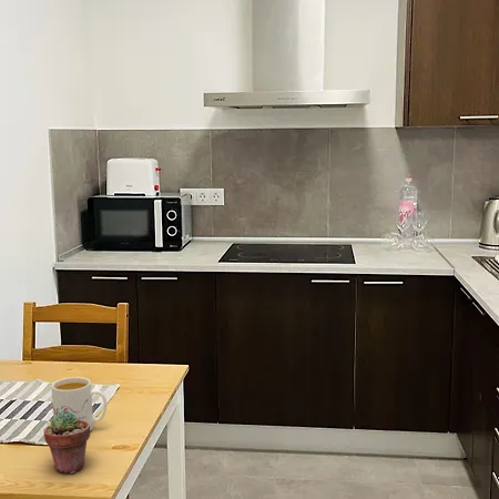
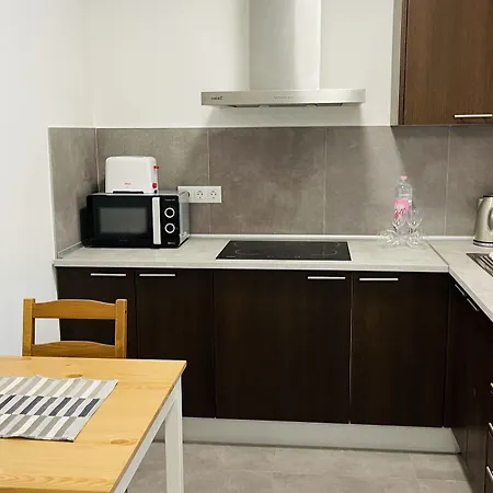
- potted succulent [43,410,91,475]
- mug [51,376,108,432]
